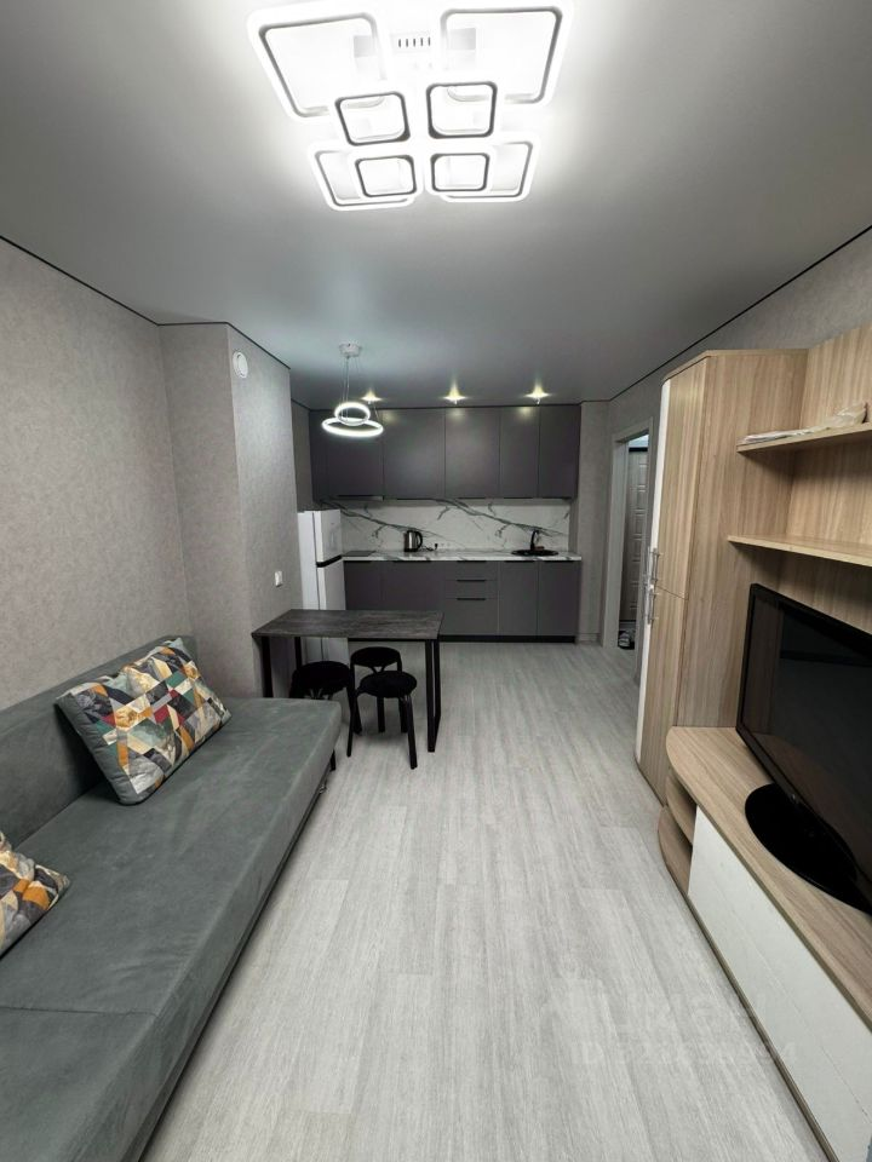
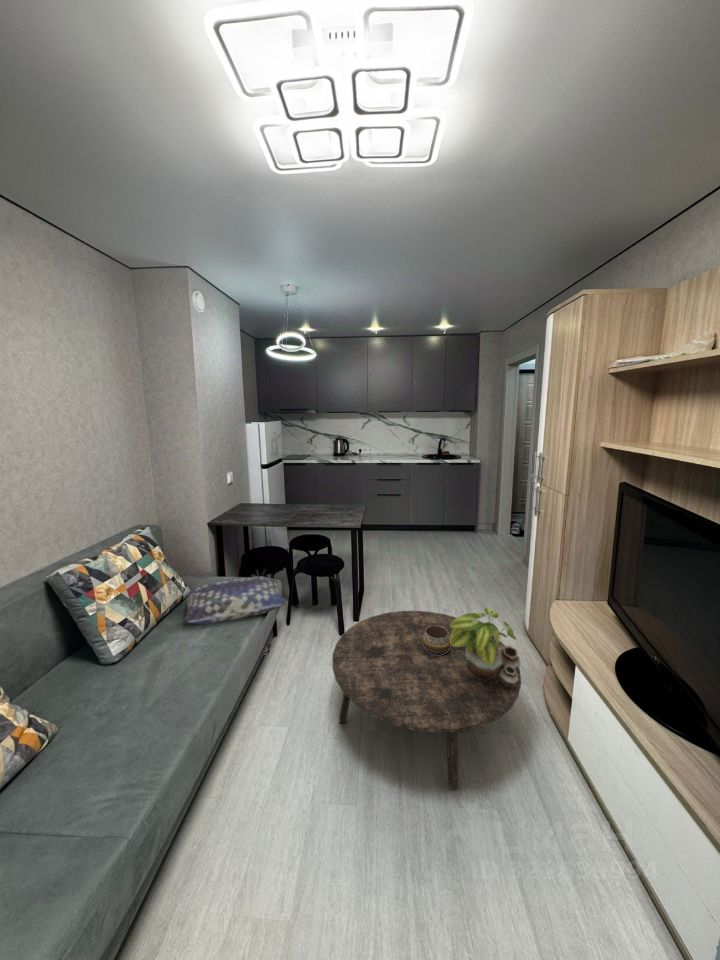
+ potted plant [450,607,522,687]
+ decorative bowl [423,626,450,655]
+ coffee table [331,610,522,791]
+ cushion [183,576,286,625]
